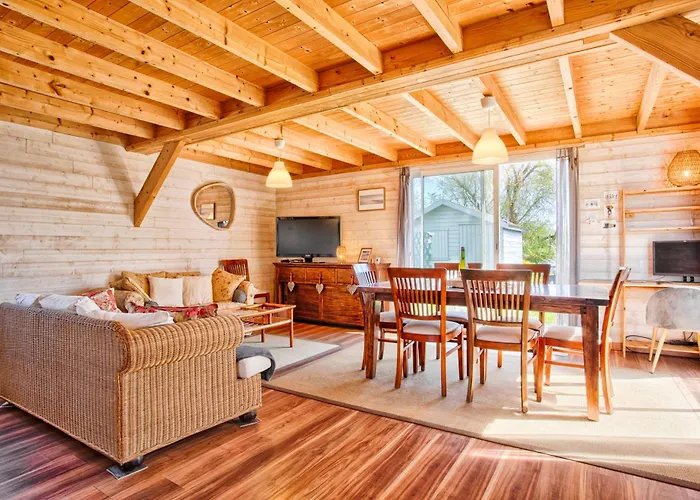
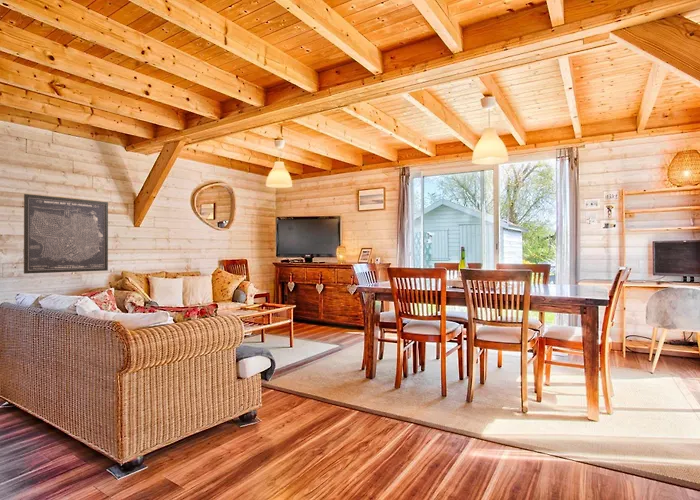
+ wall art [23,193,109,275]
